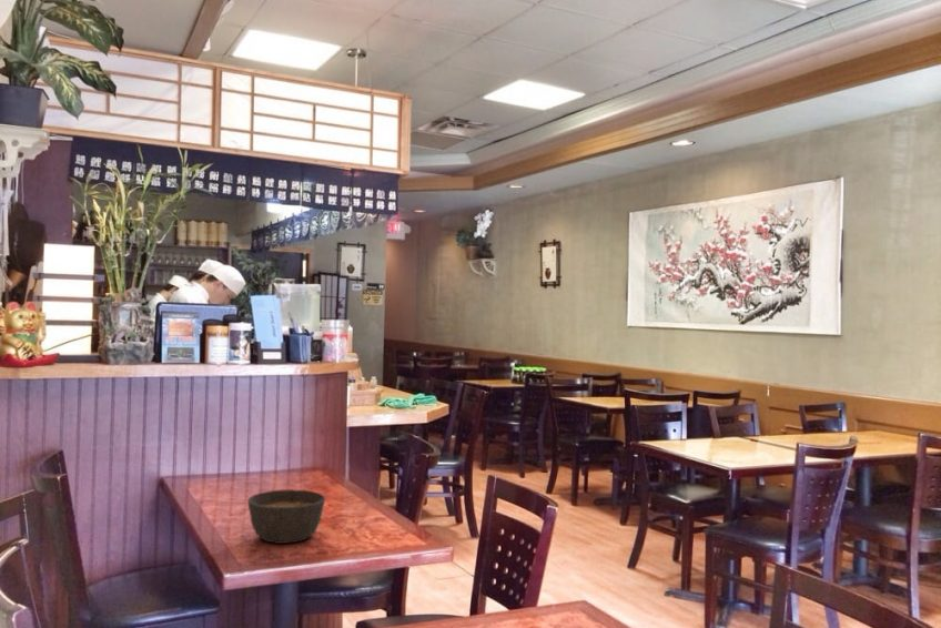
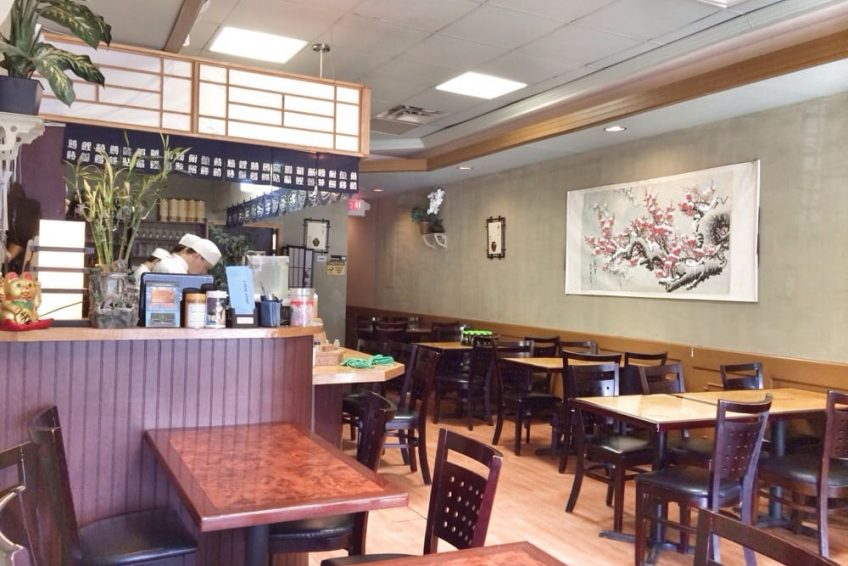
- soup bowl [246,488,326,545]
